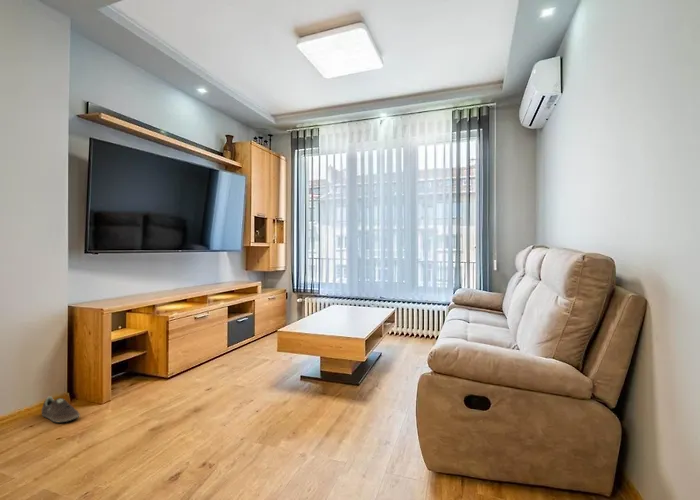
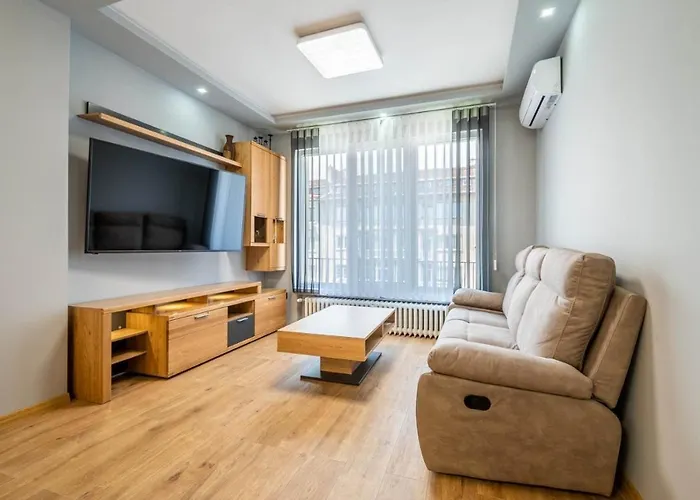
- sneaker [40,395,81,423]
